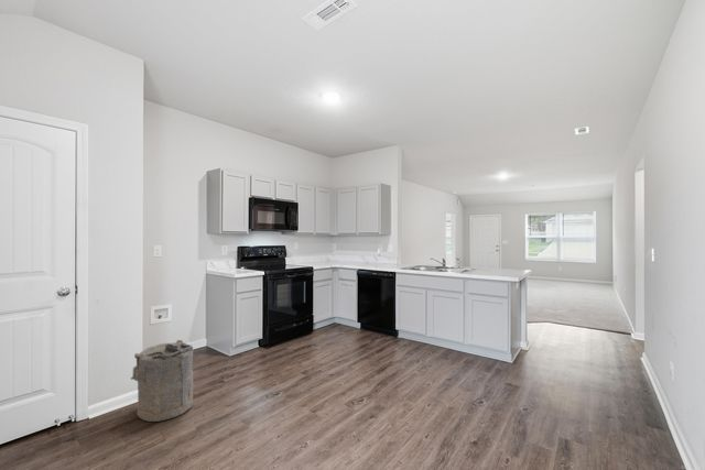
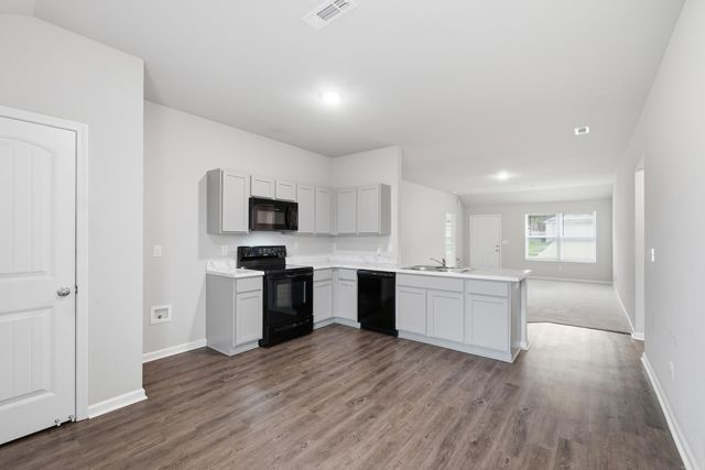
- laundry hamper [130,339,194,423]
